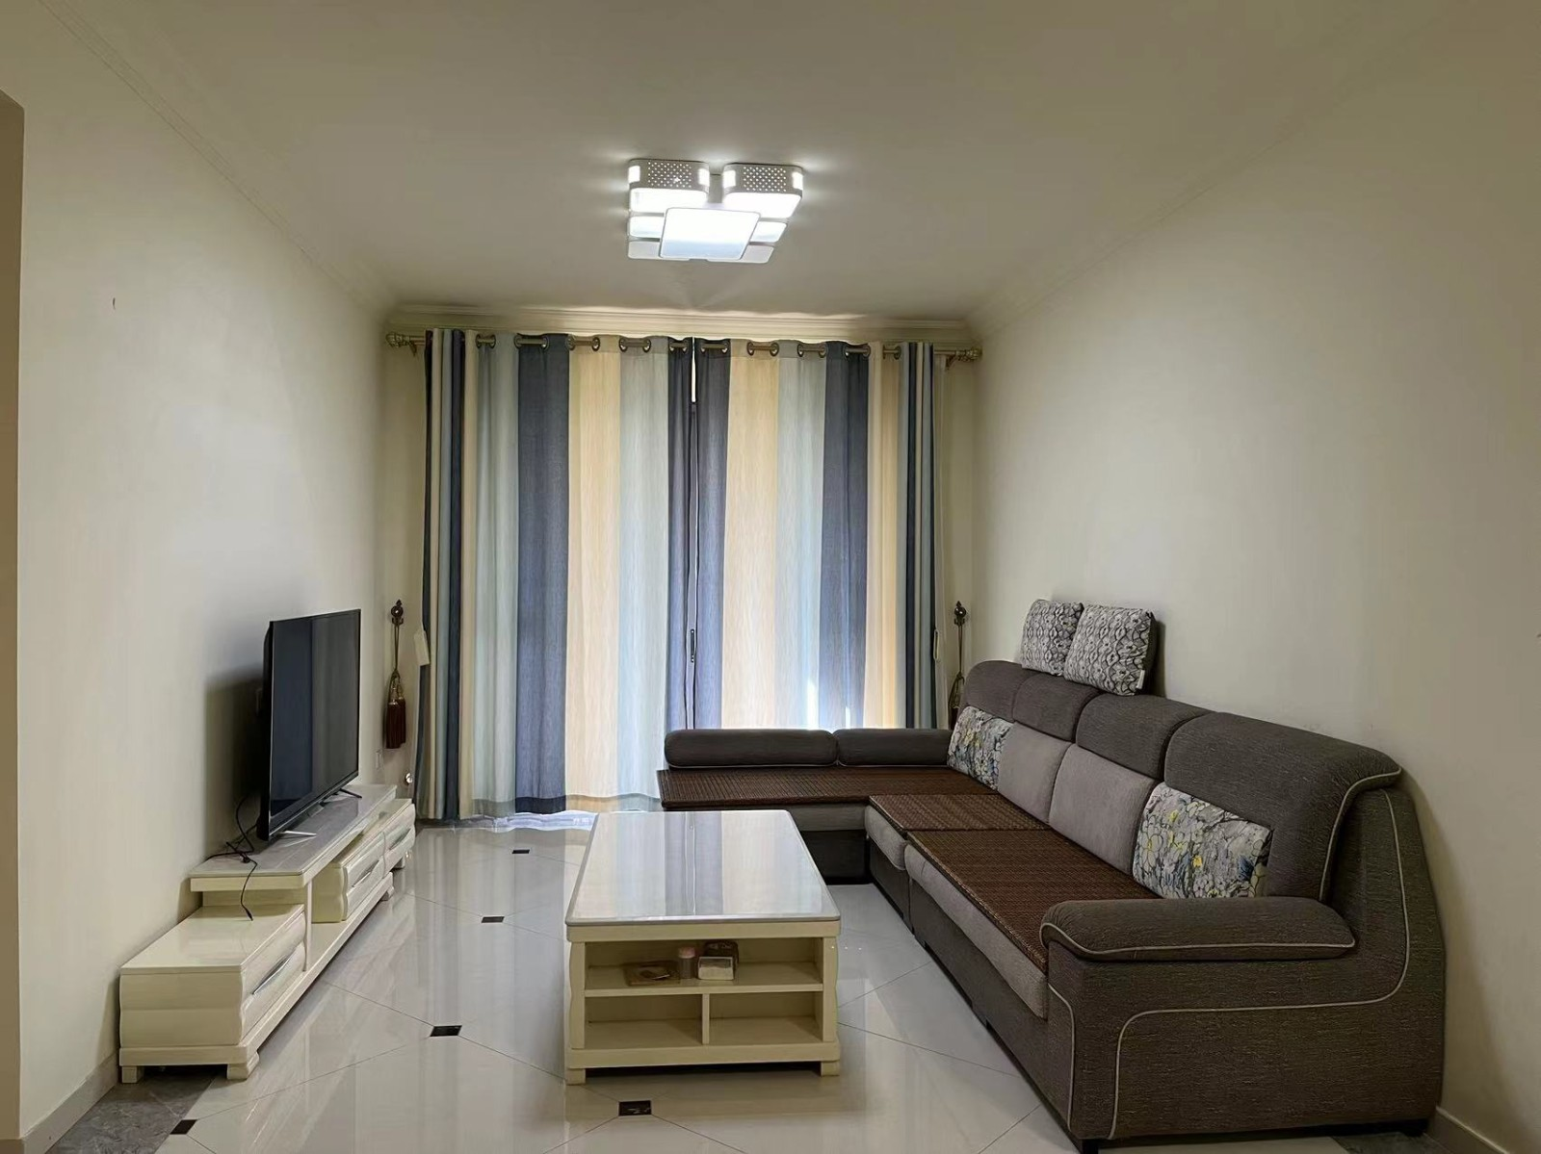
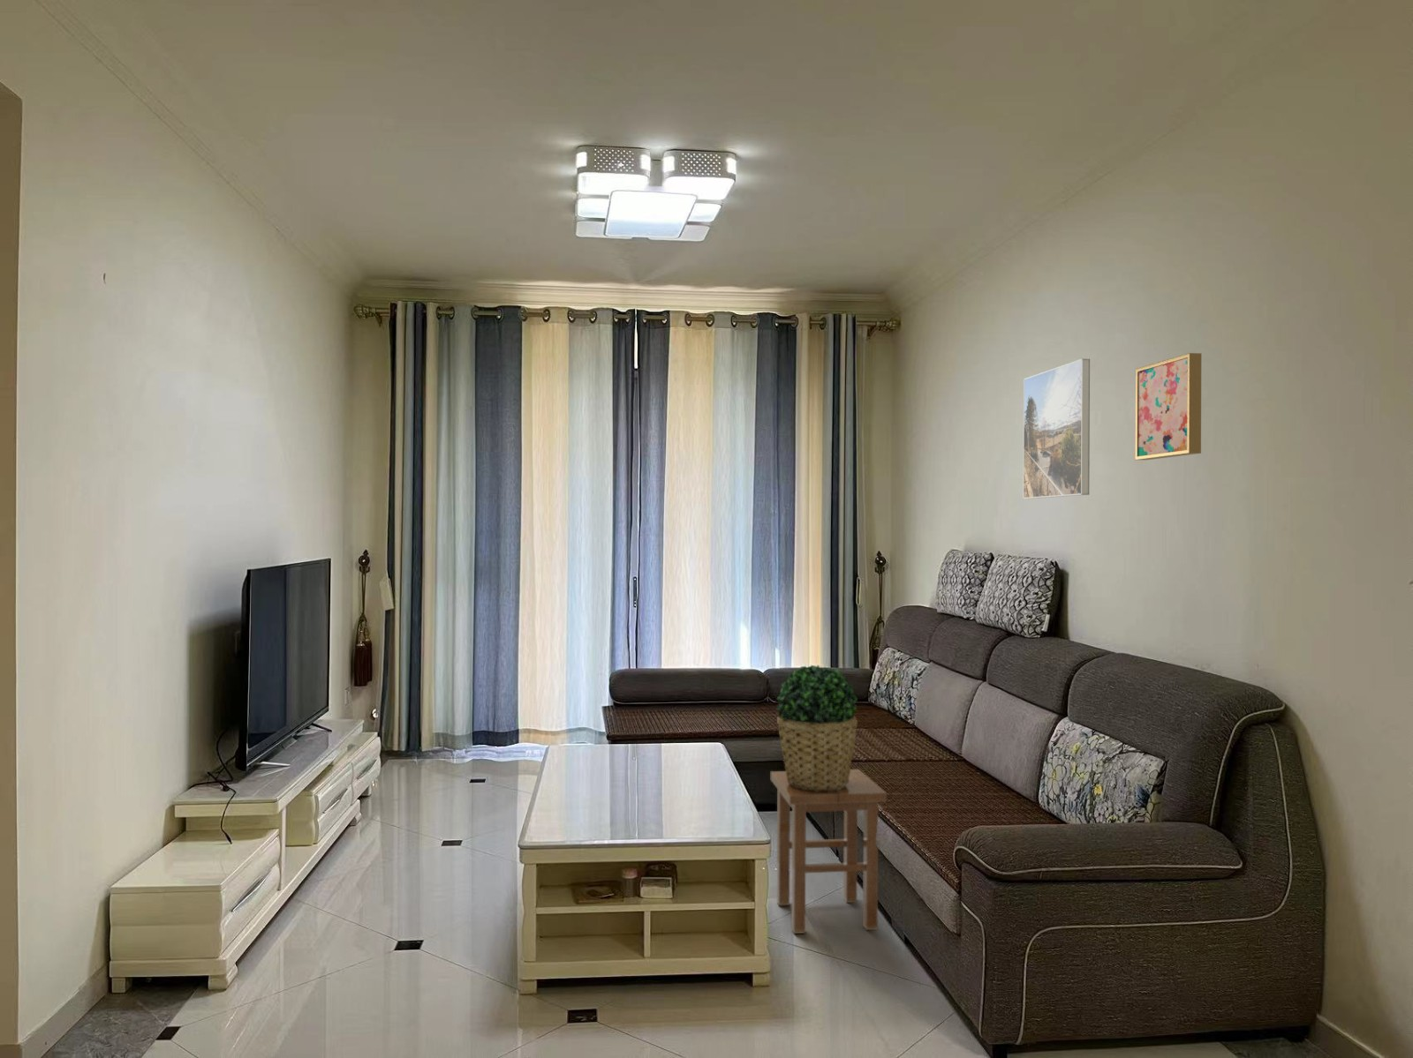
+ wall art [1135,352,1202,460]
+ stool [770,769,887,935]
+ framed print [1023,358,1091,499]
+ potted plant [775,663,858,791]
